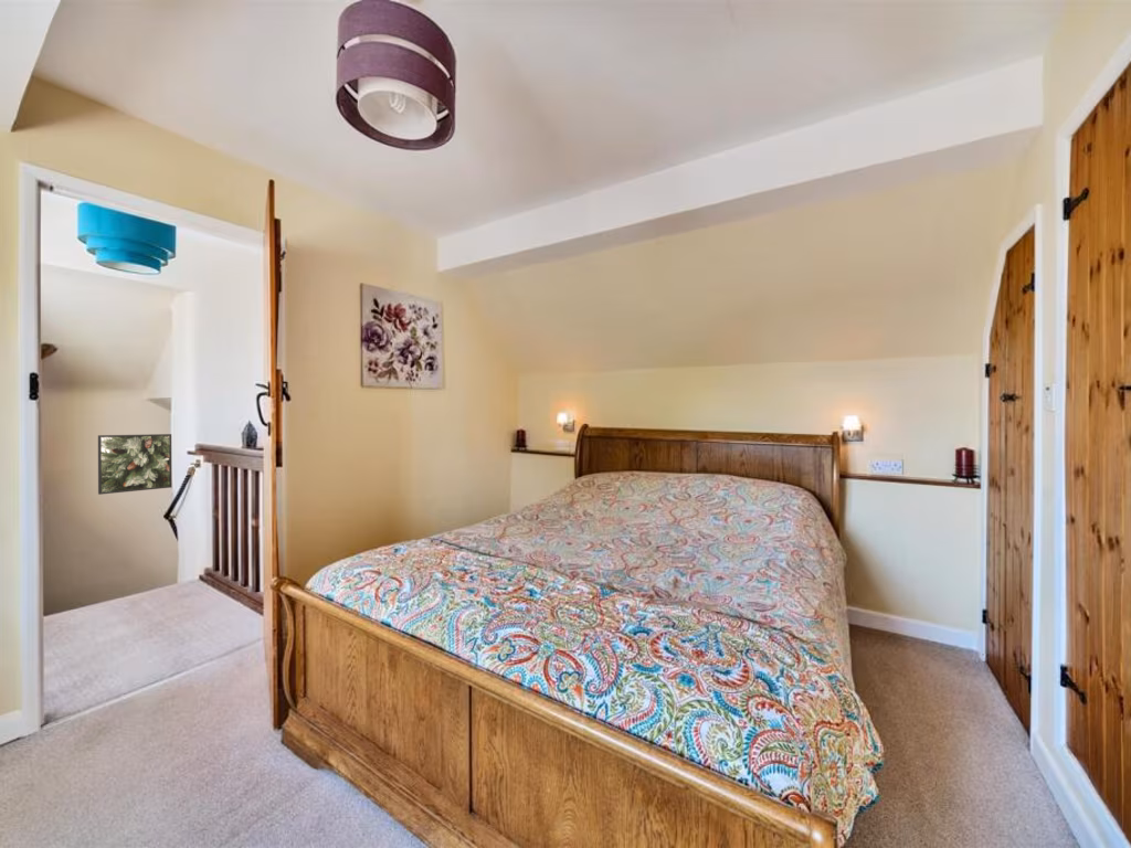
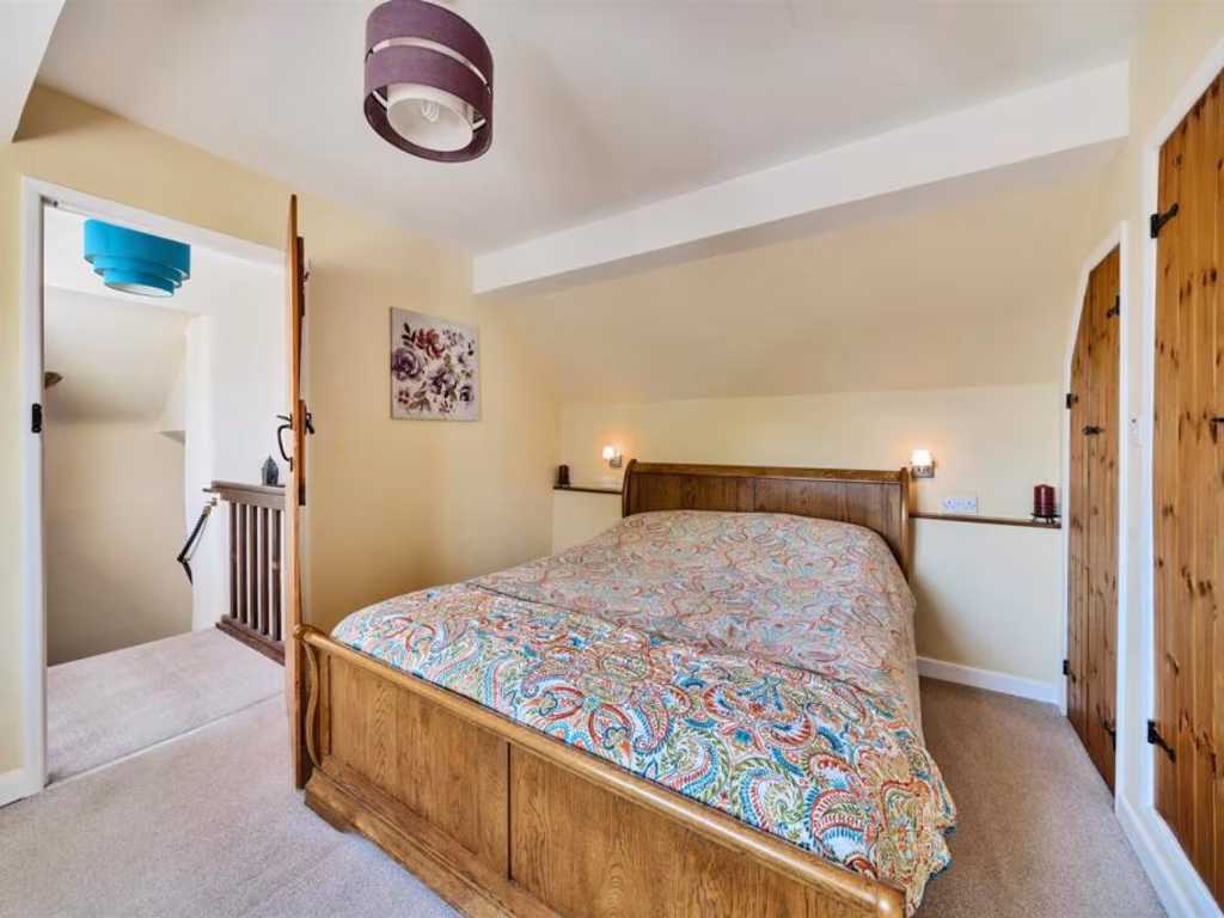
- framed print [97,433,173,496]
